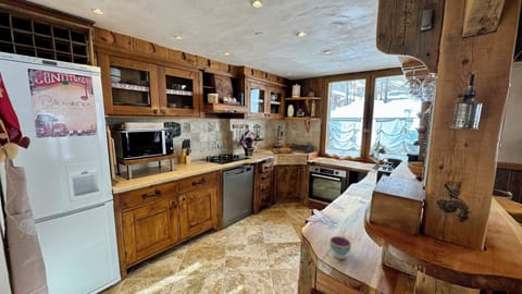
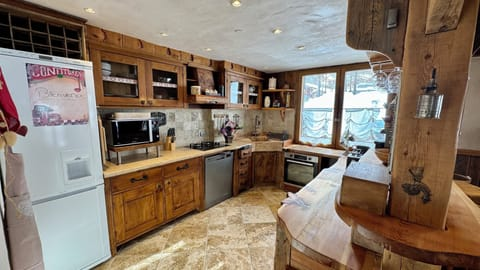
- teacup [328,234,352,260]
